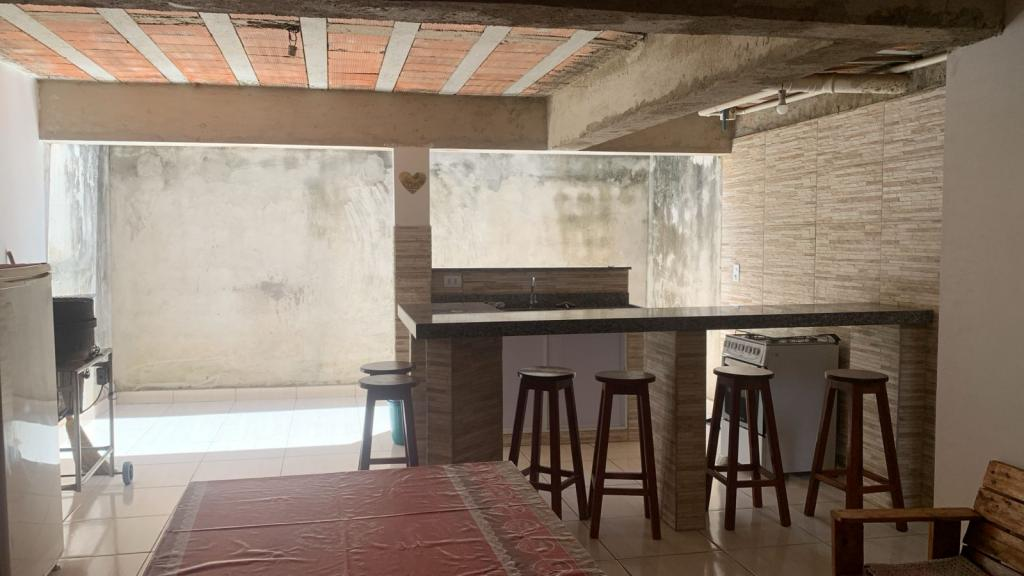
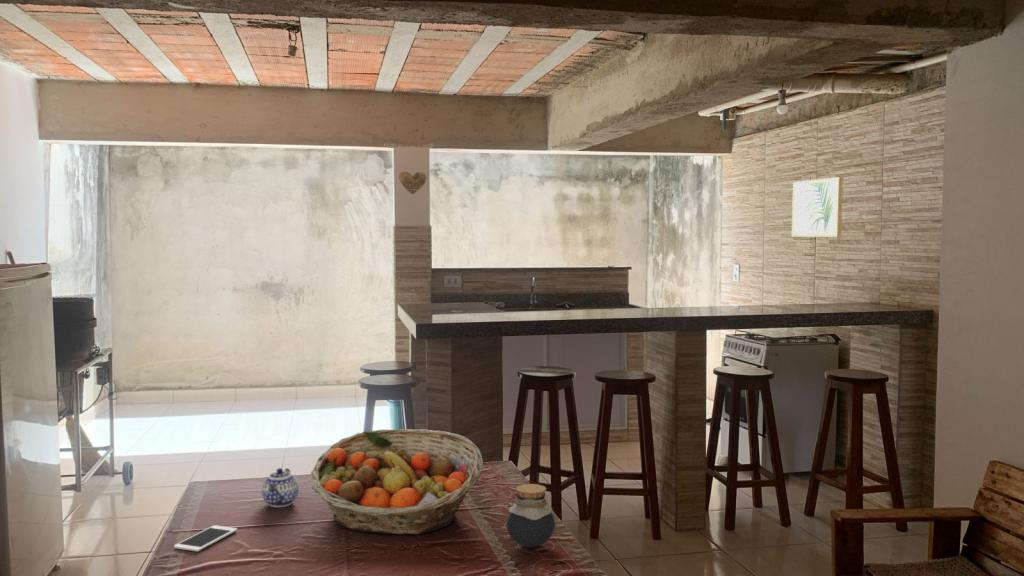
+ teapot [261,467,300,508]
+ cell phone [173,524,238,552]
+ wall art [791,176,844,238]
+ fruit basket [309,428,484,536]
+ jar [505,483,556,548]
